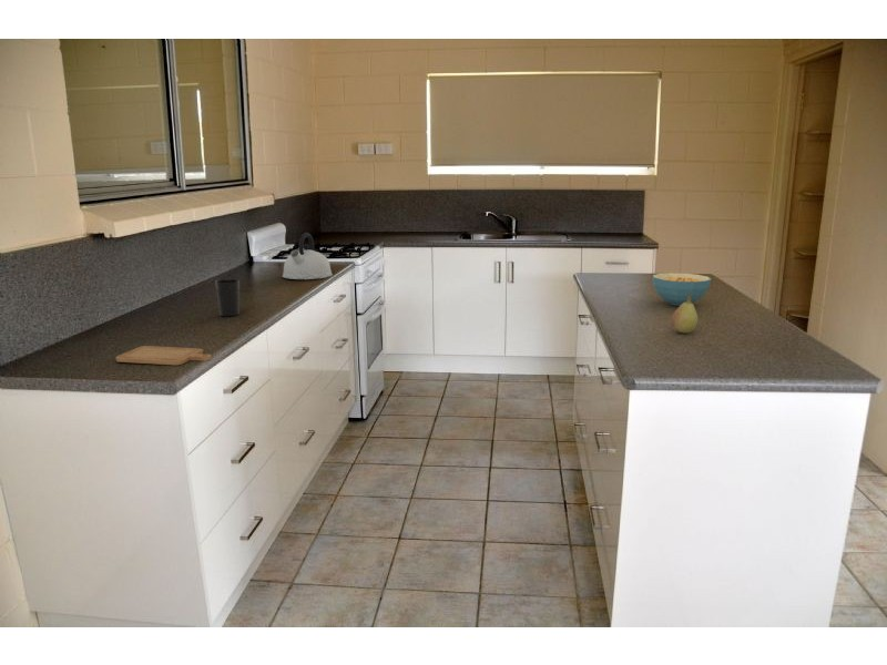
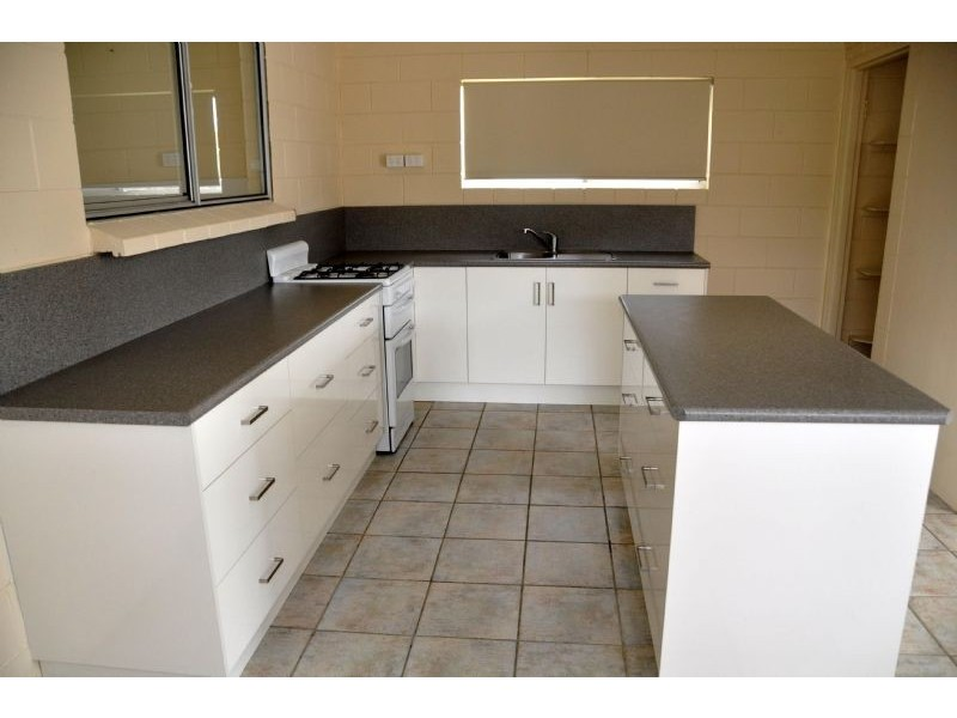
- chopping board [115,345,213,366]
- cup [214,278,241,317]
- fruit [671,294,699,335]
- kettle [282,232,334,280]
- cereal bowl [651,272,713,307]
